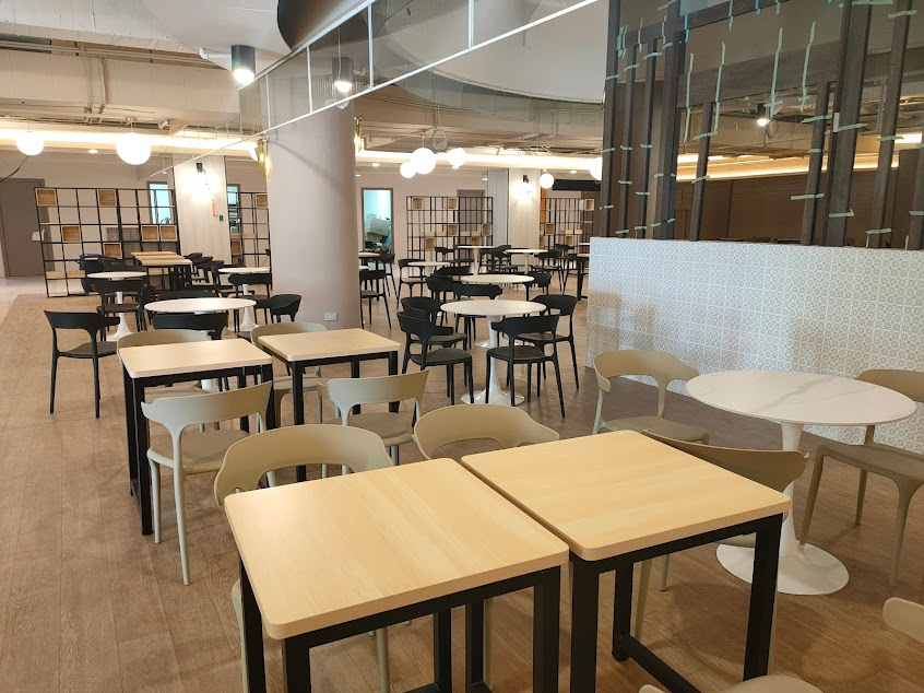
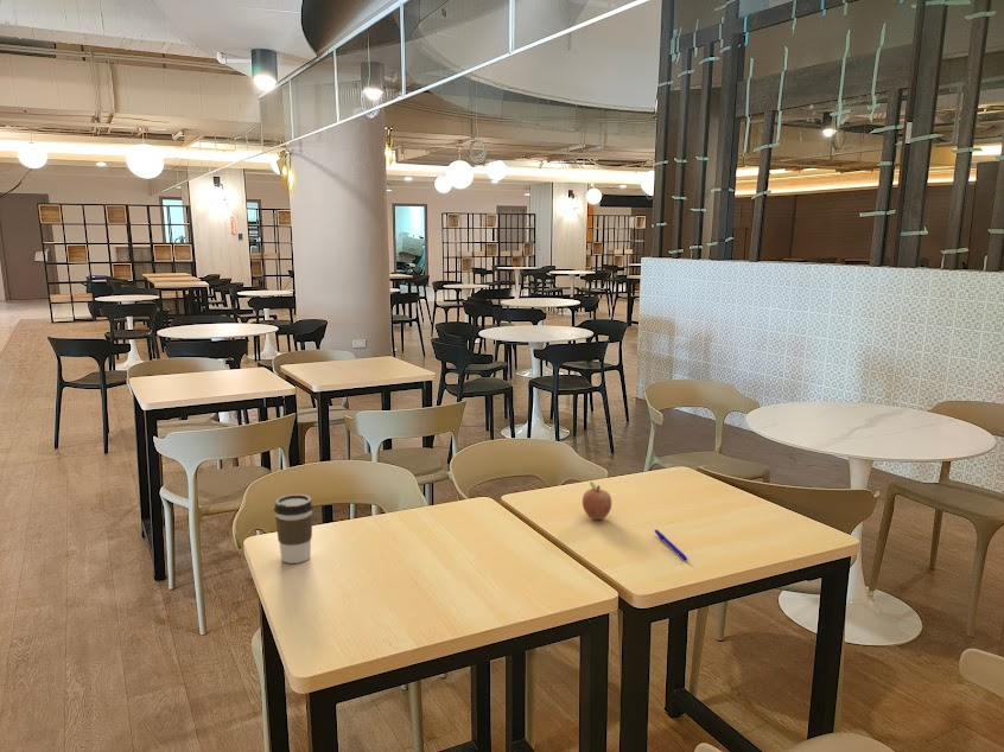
+ fruit [582,479,612,521]
+ pen [654,528,690,562]
+ coffee cup [273,493,314,565]
